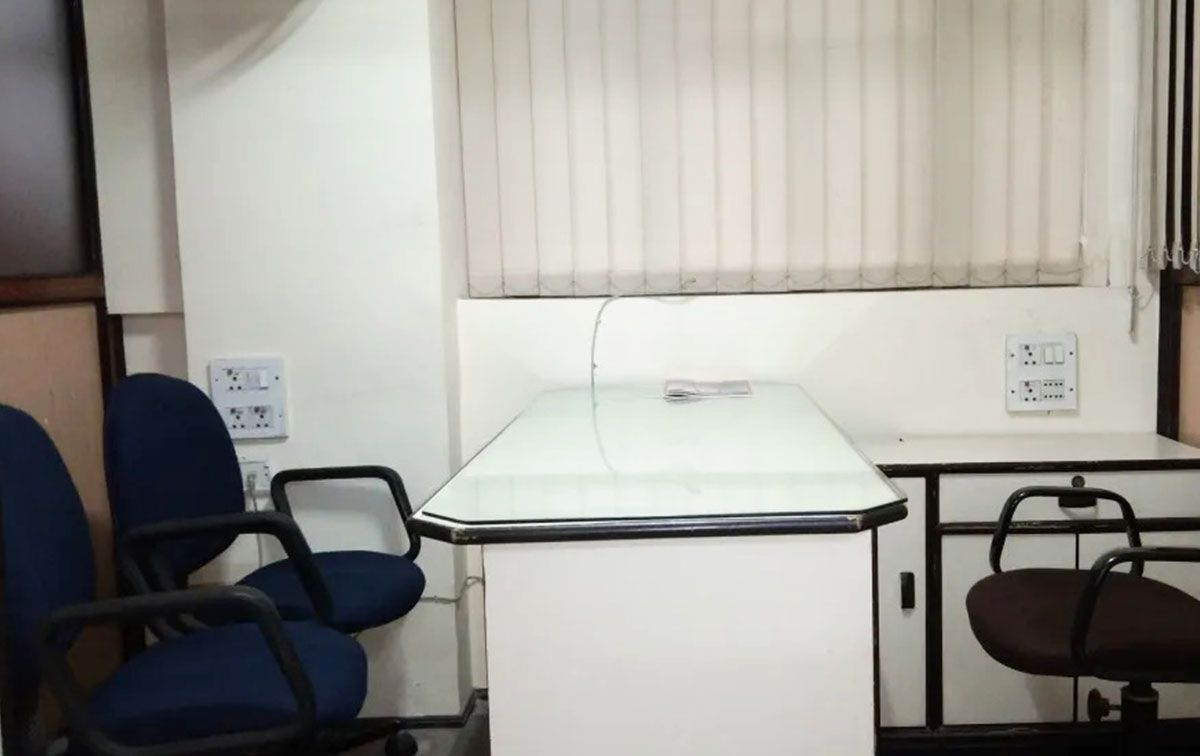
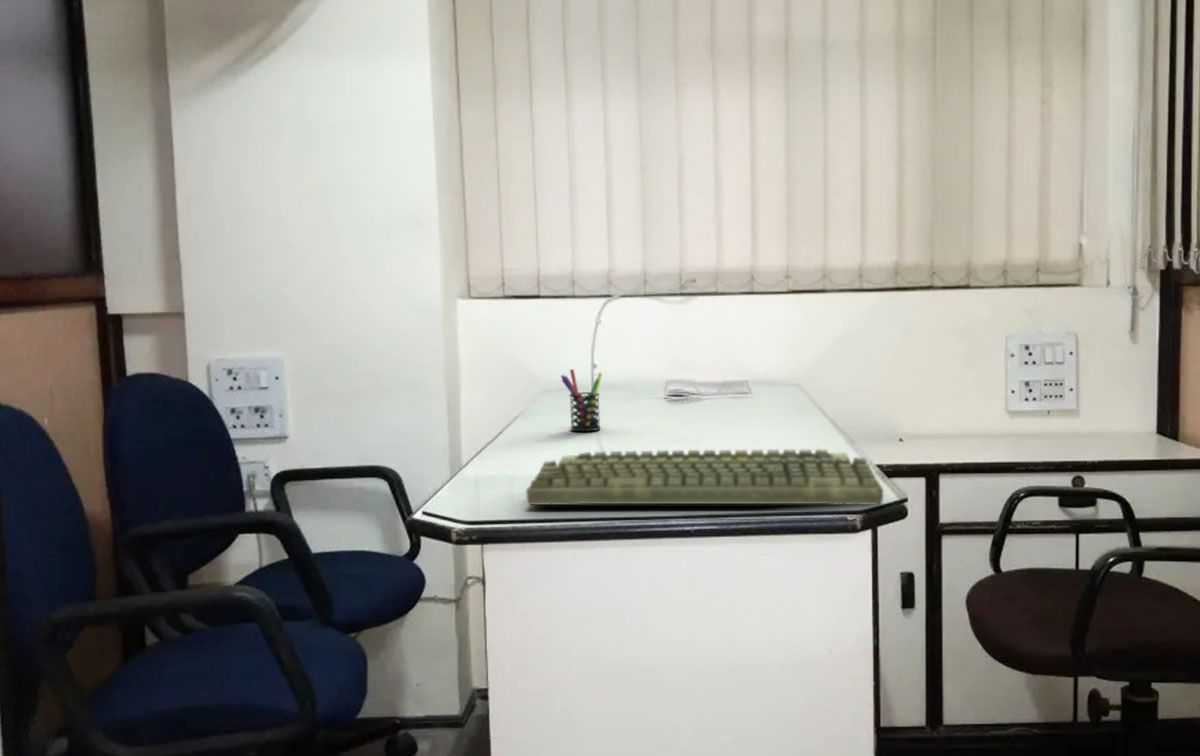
+ pen holder [560,368,603,432]
+ computer keyboard [525,448,885,506]
